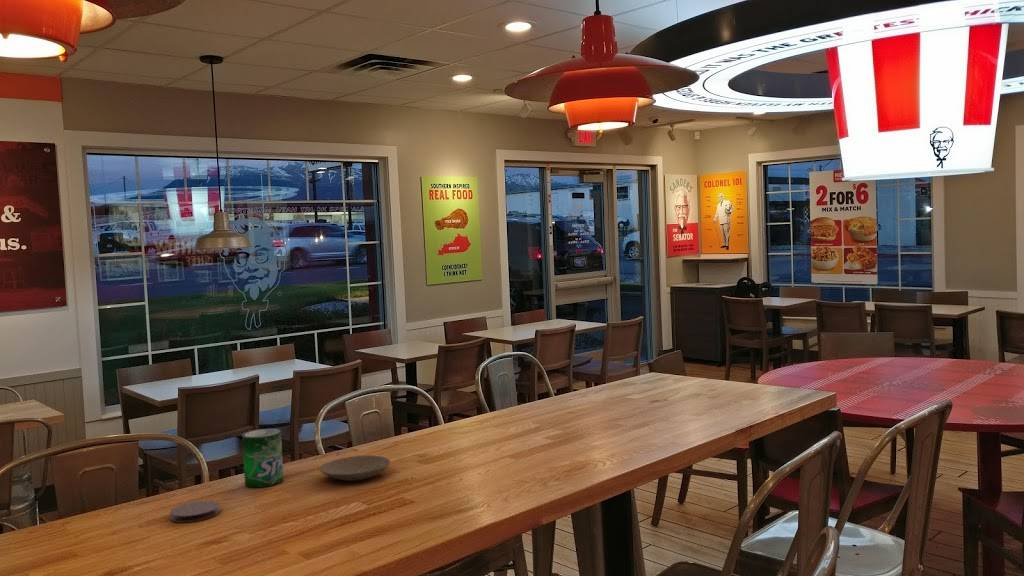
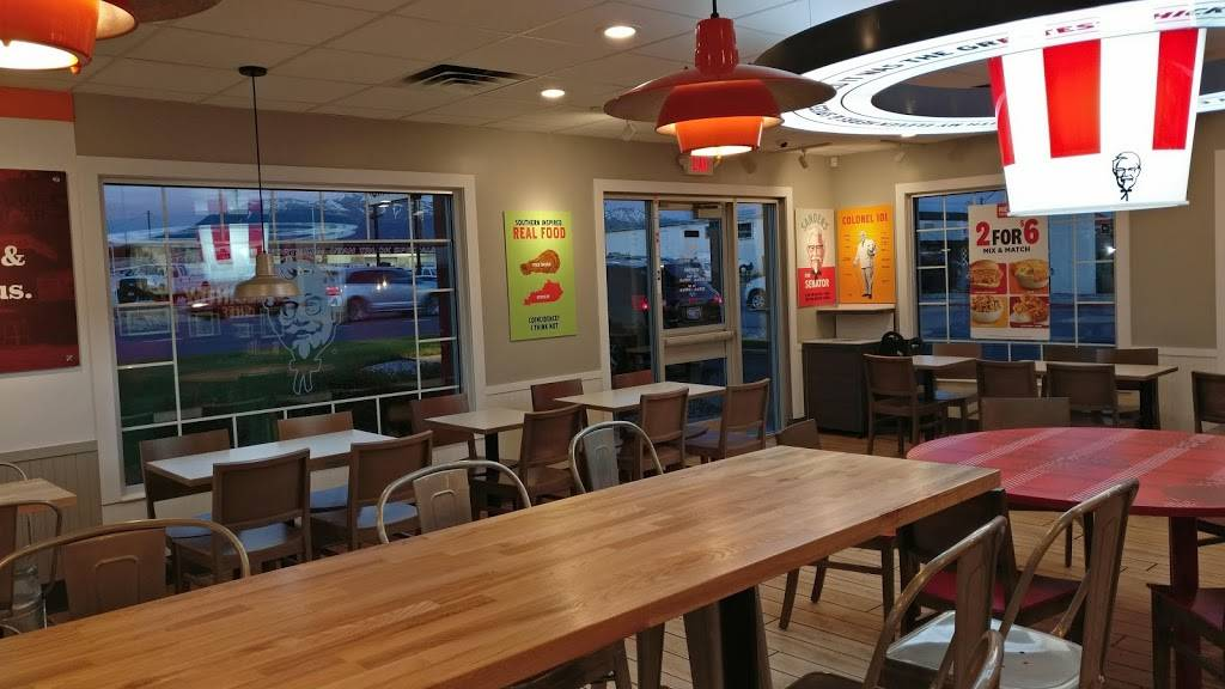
- beverage can [241,428,285,488]
- coaster [169,500,221,523]
- plate [318,455,391,482]
